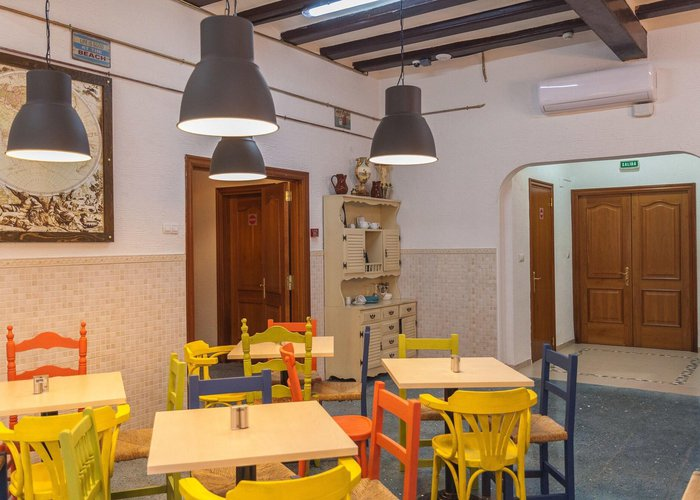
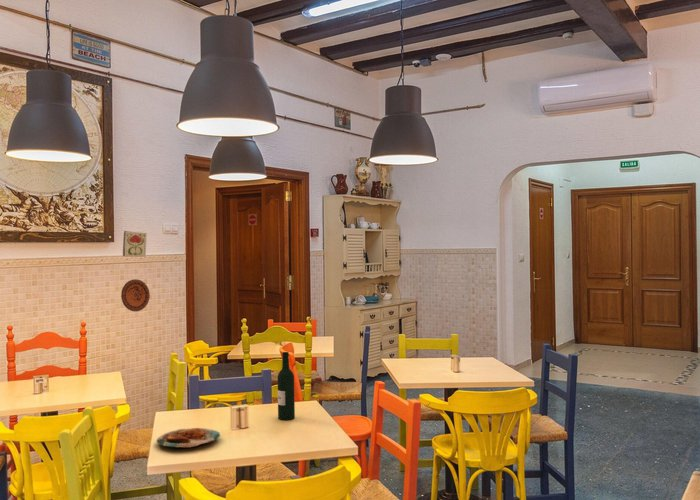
+ plate [156,427,221,449]
+ wine bottle [277,351,296,421]
+ decorative plate [120,278,151,312]
+ decorative tile [122,230,148,258]
